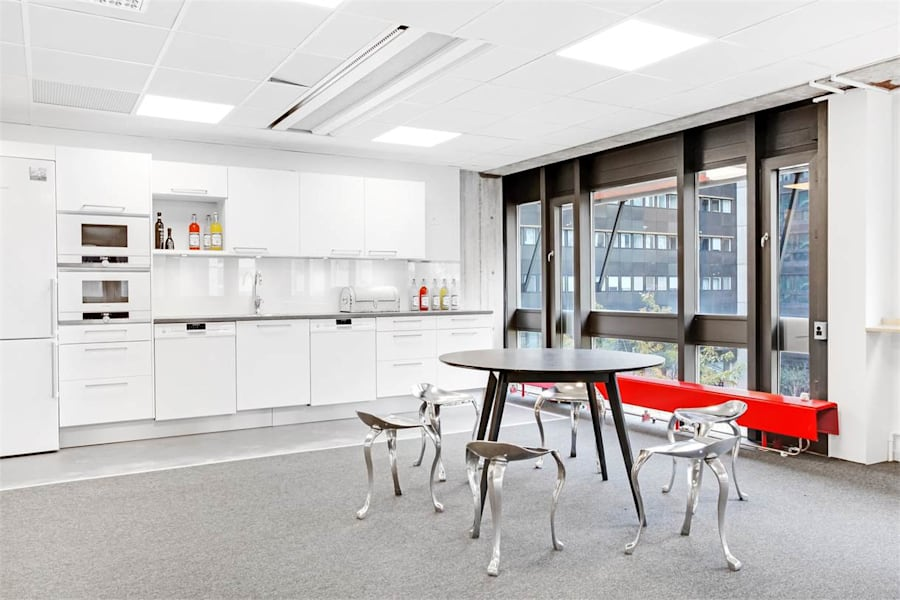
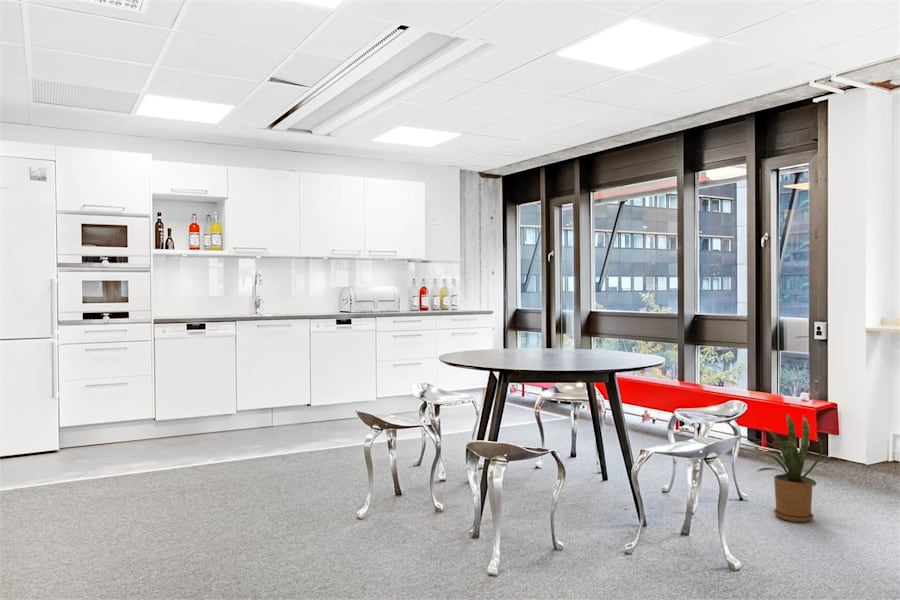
+ house plant [750,413,824,523]
